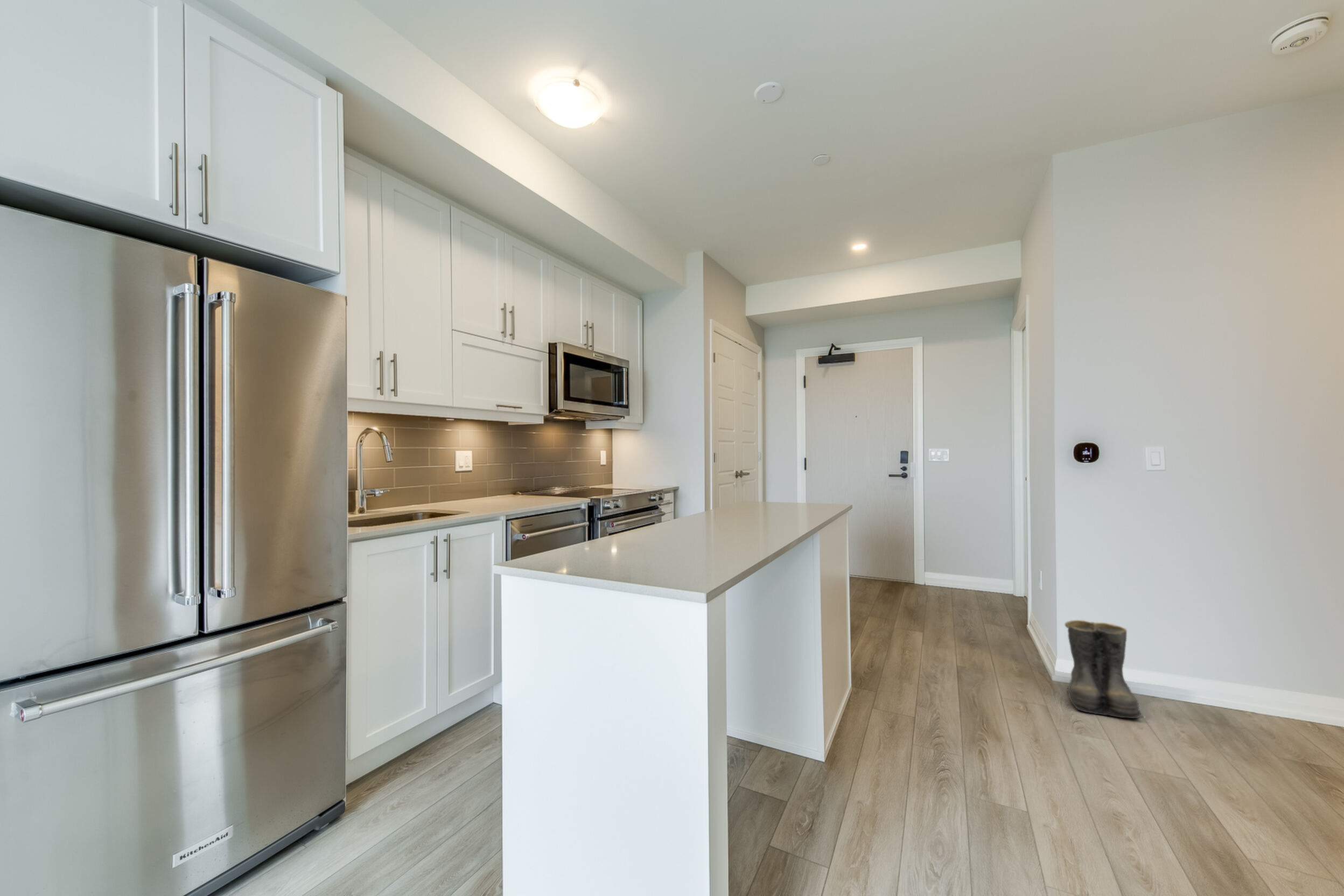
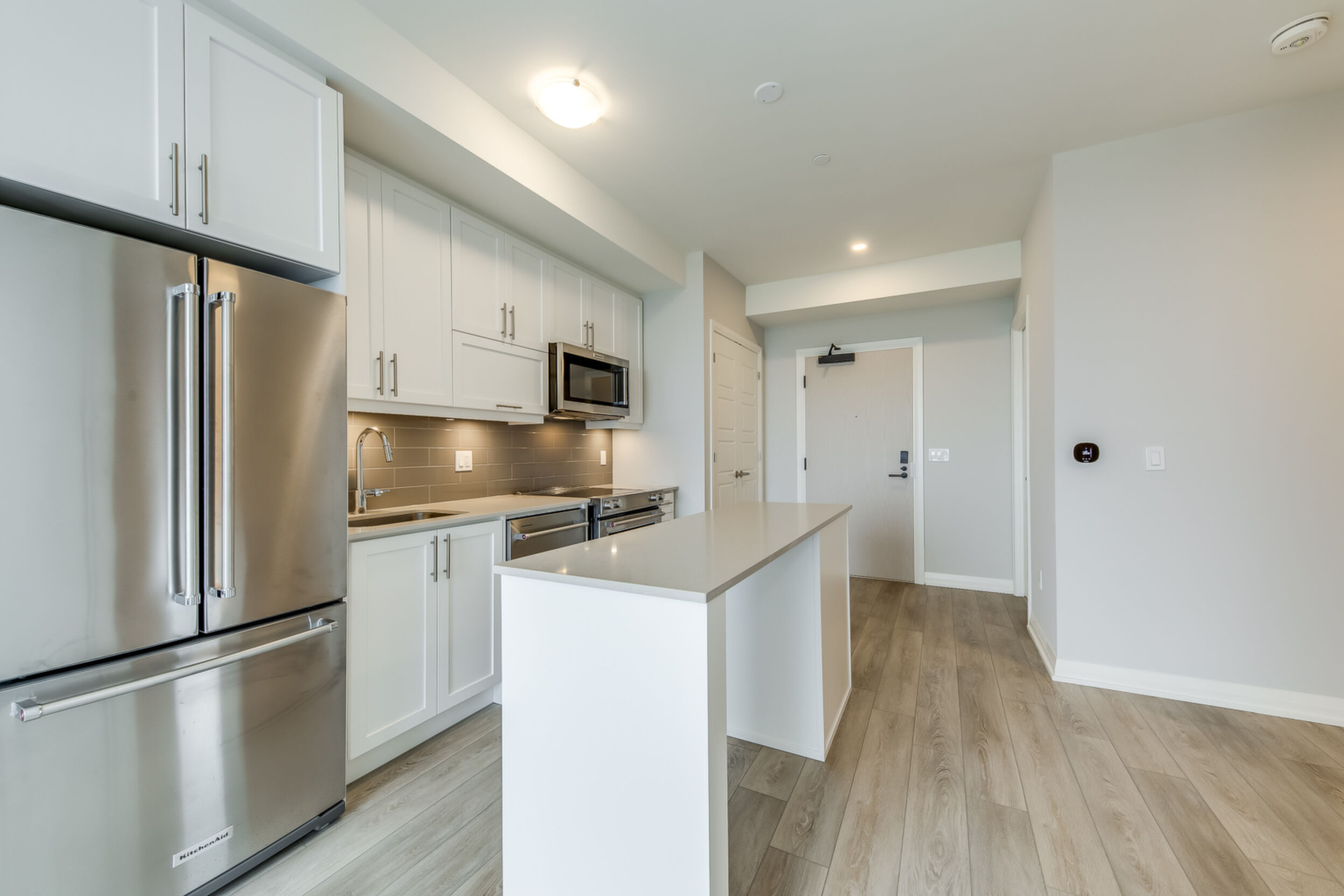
- boots [1065,620,1144,719]
